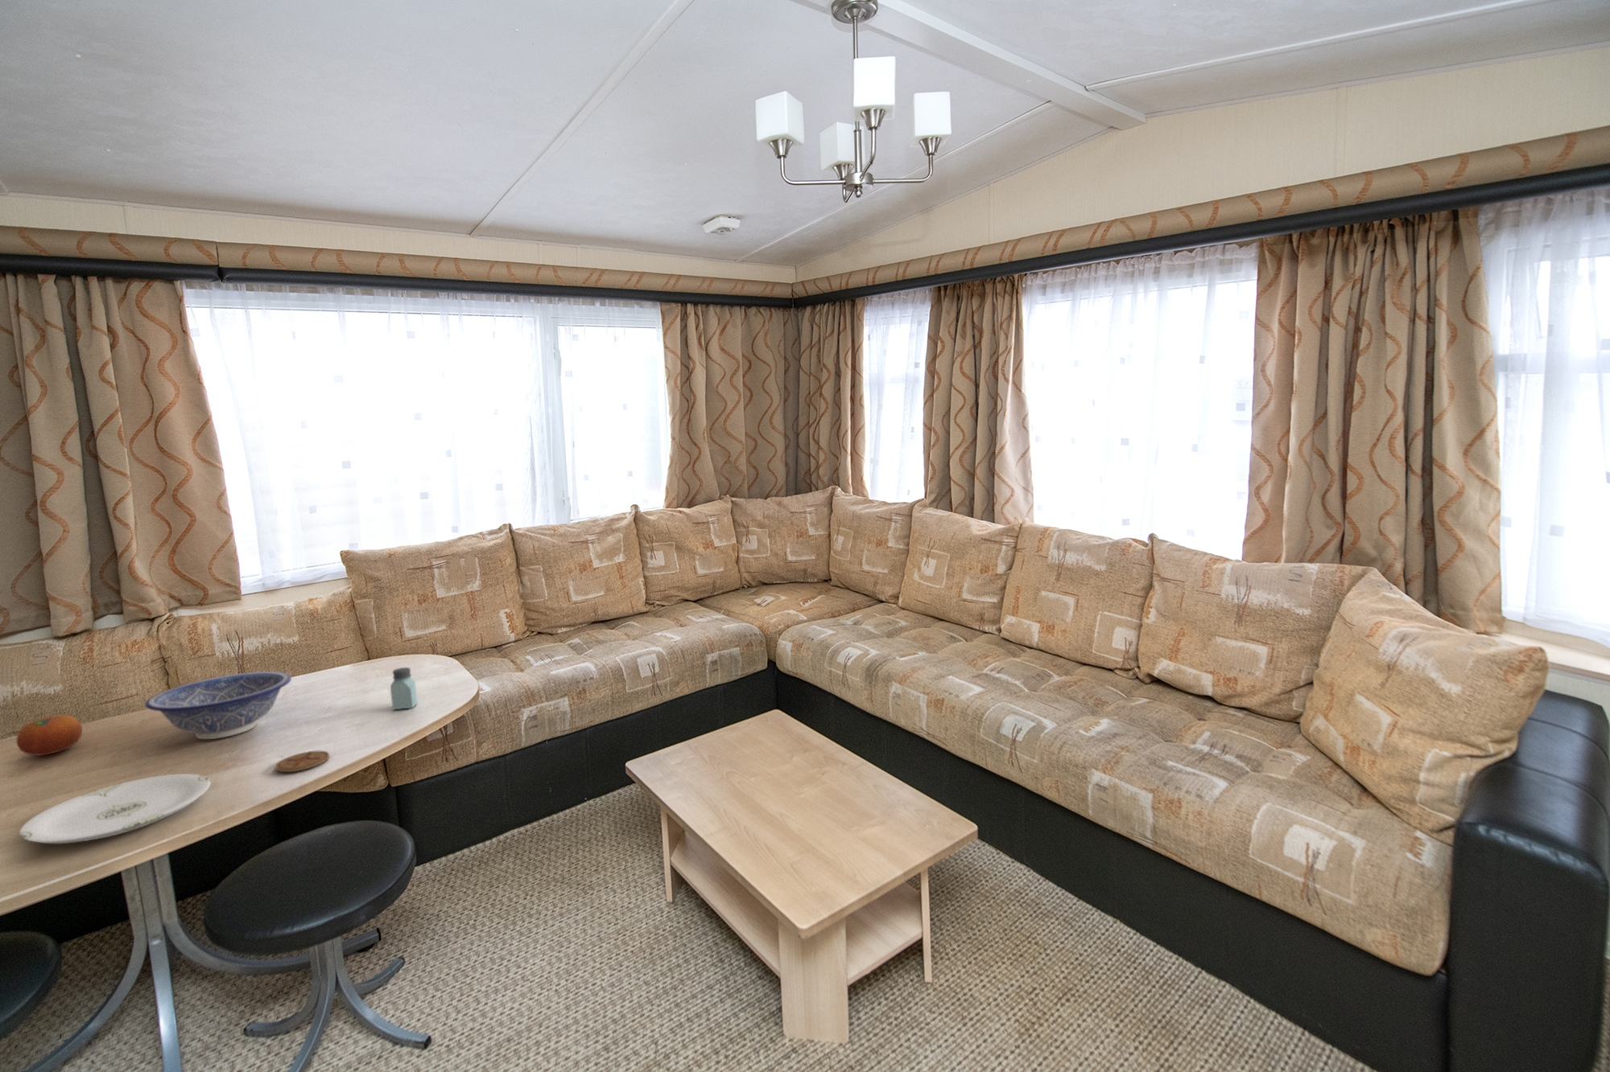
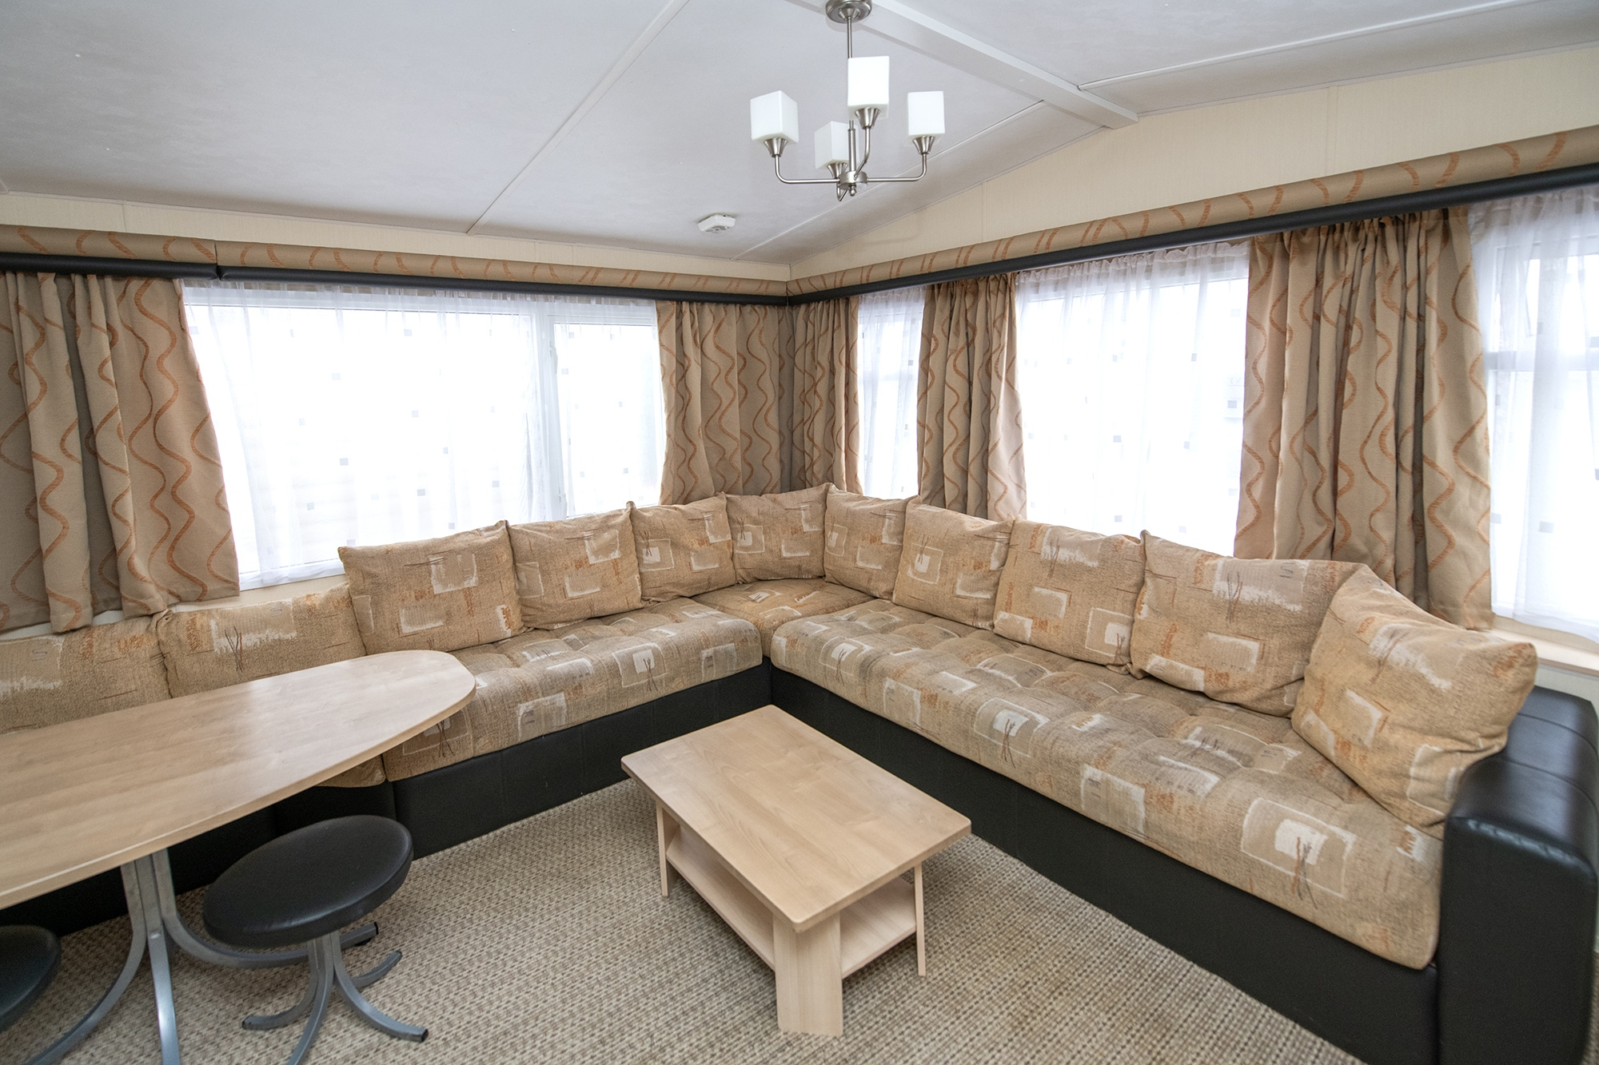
- decorative bowl [144,671,292,739]
- saltshaker [389,666,419,711]
- plate [18,773,211,845]
- coaster [274,750,330,773]
- fruit [16,714,83,756]
